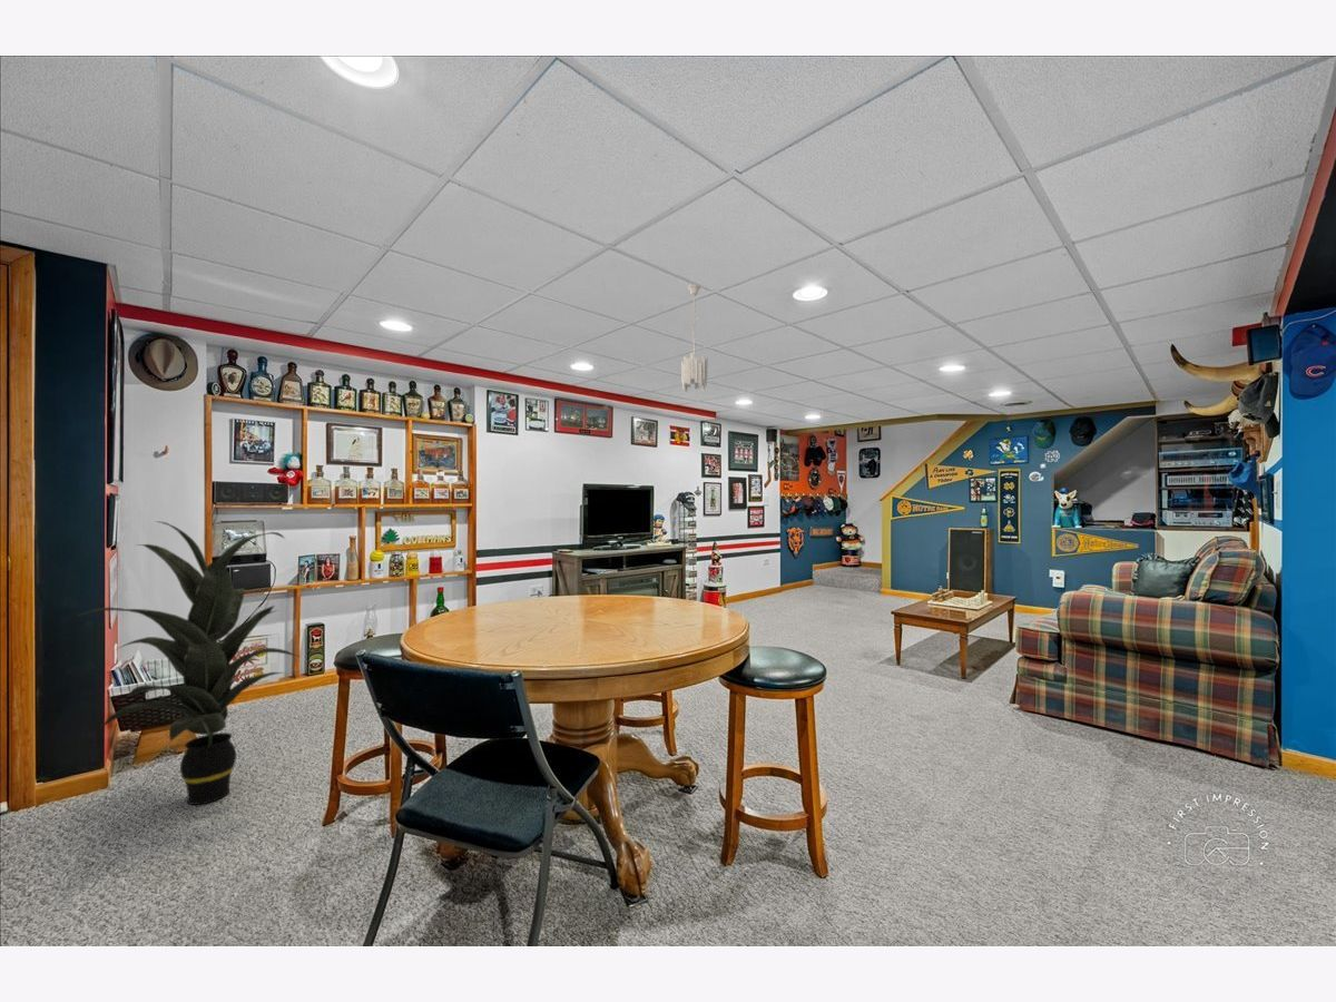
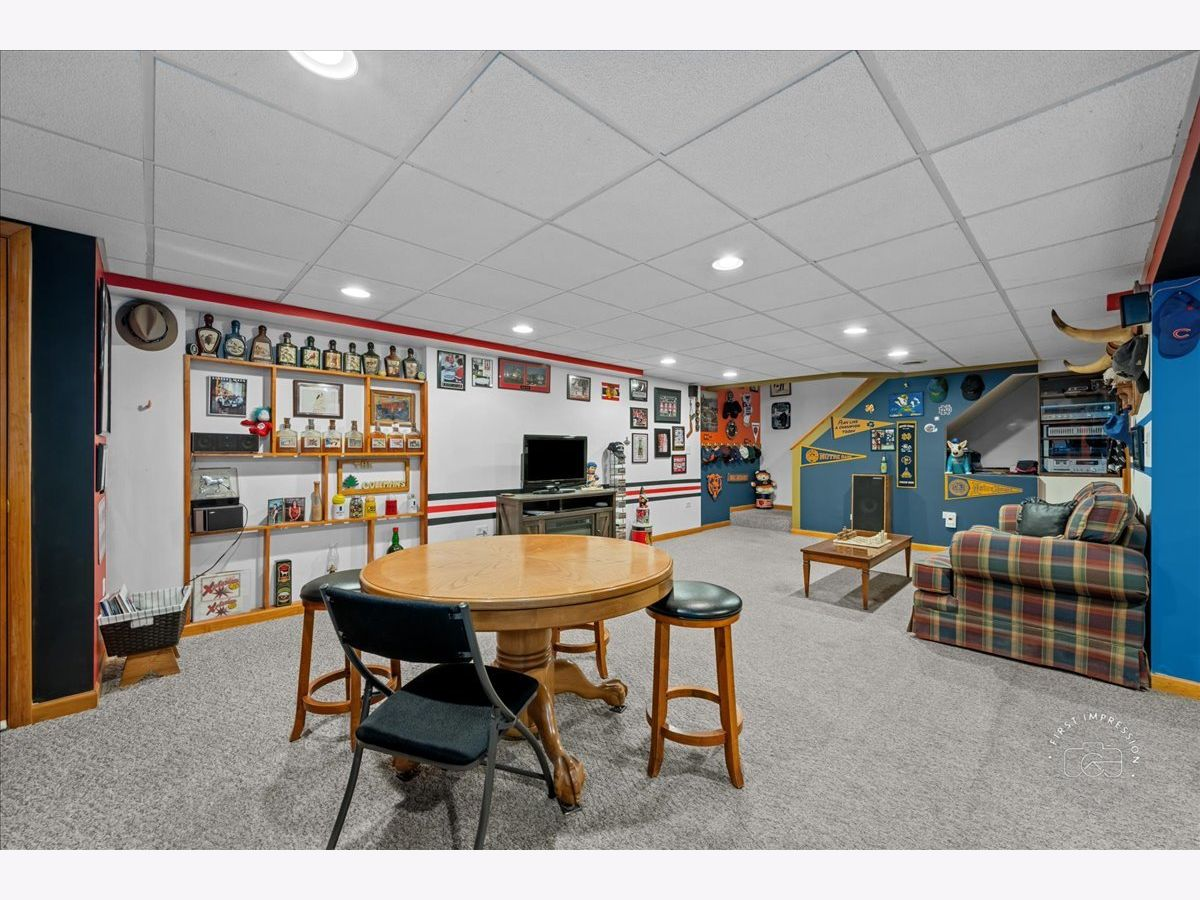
- pendant light [680,284,709,393]
- indoor plant [78,520,301,806]
